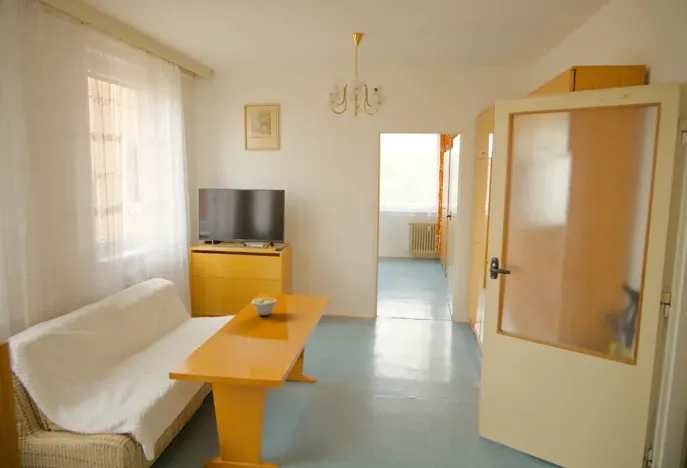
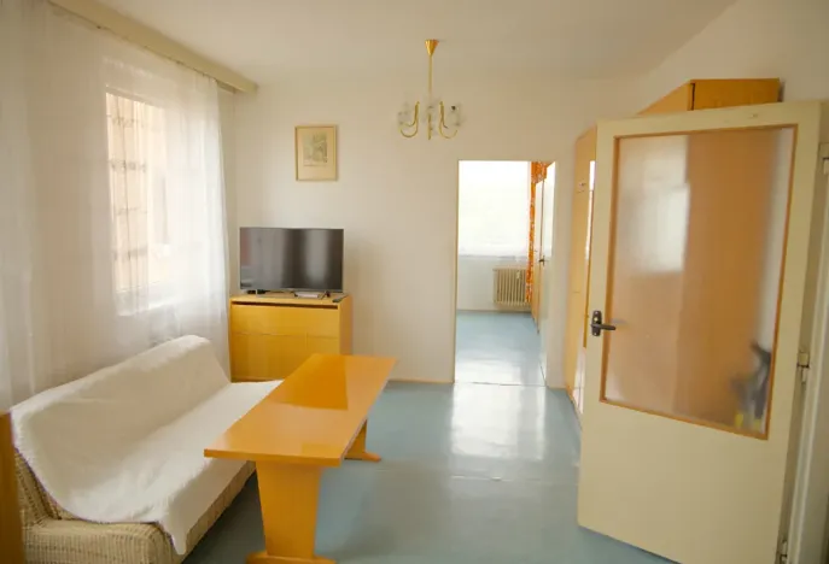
- bowl [251,297,278,317]
